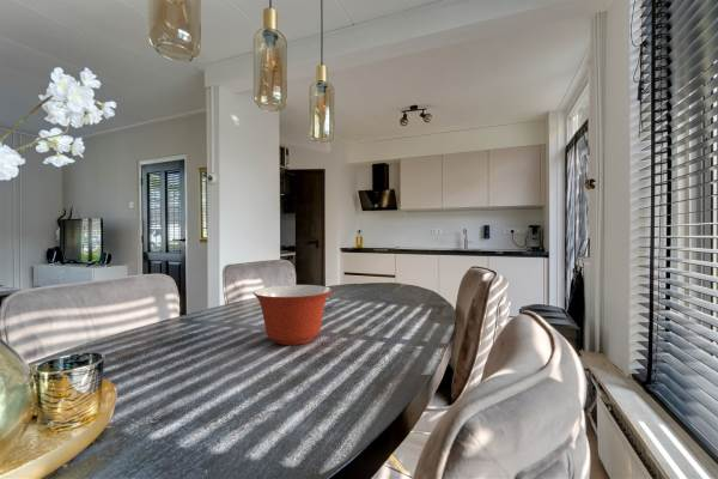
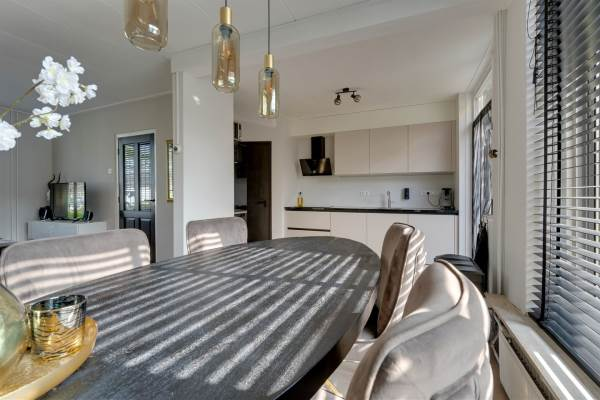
- mixing bowl [252,284,333,346]
